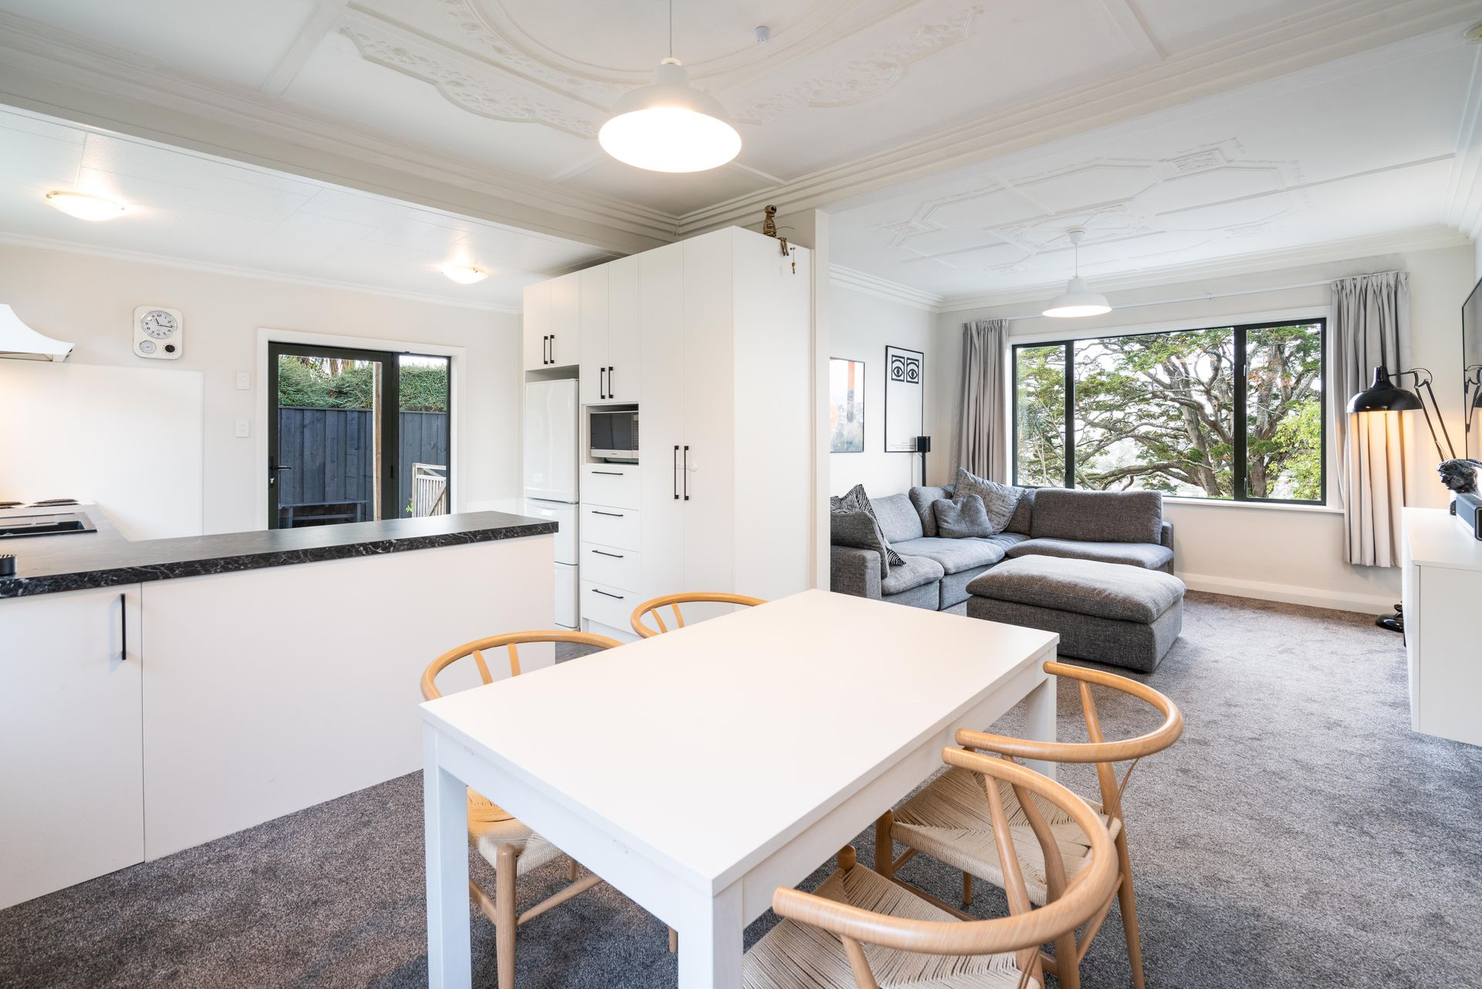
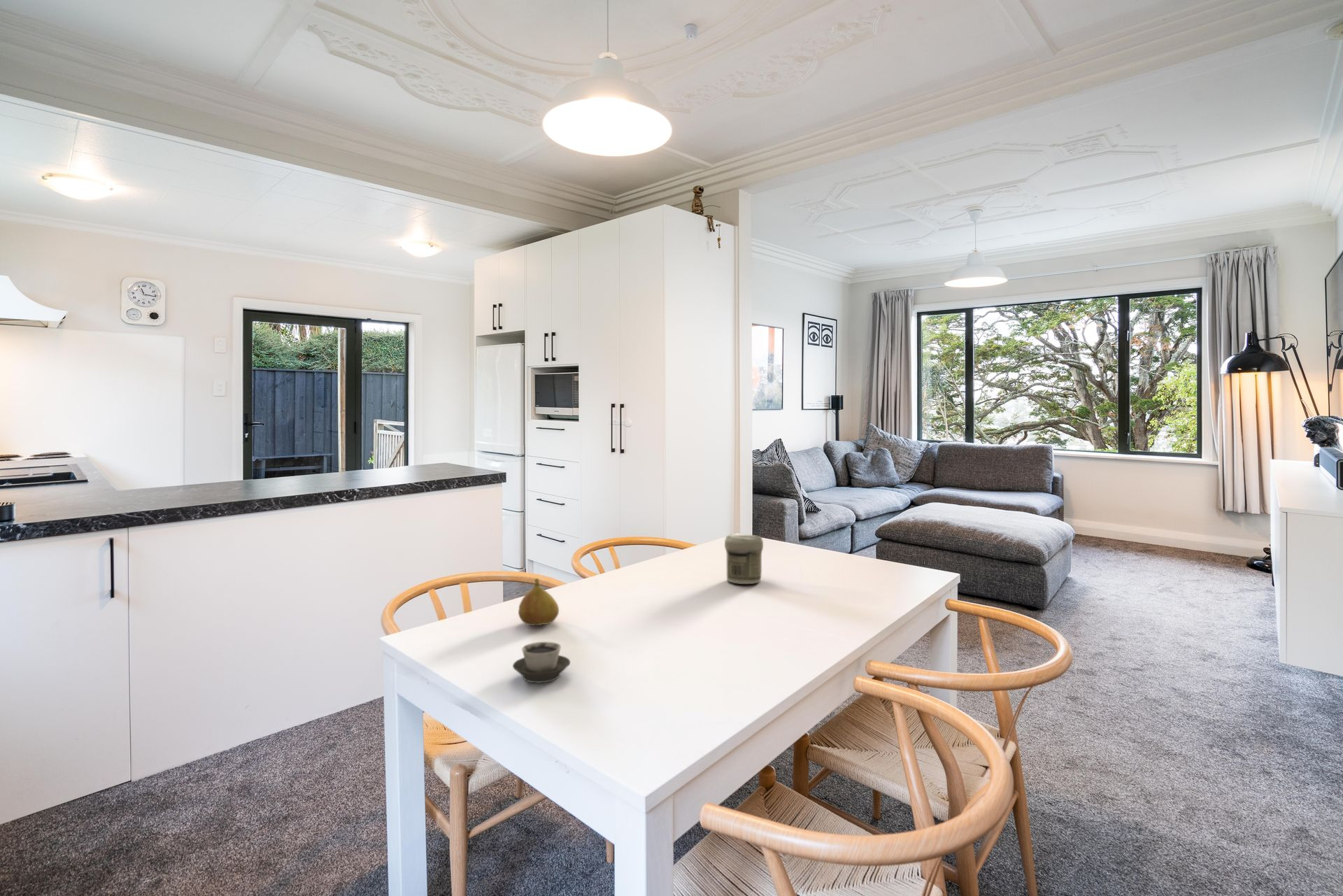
+ cup [512,641,571,683]
+ jar [724,534,764,585]
+ fruit [518,578,560,626]
